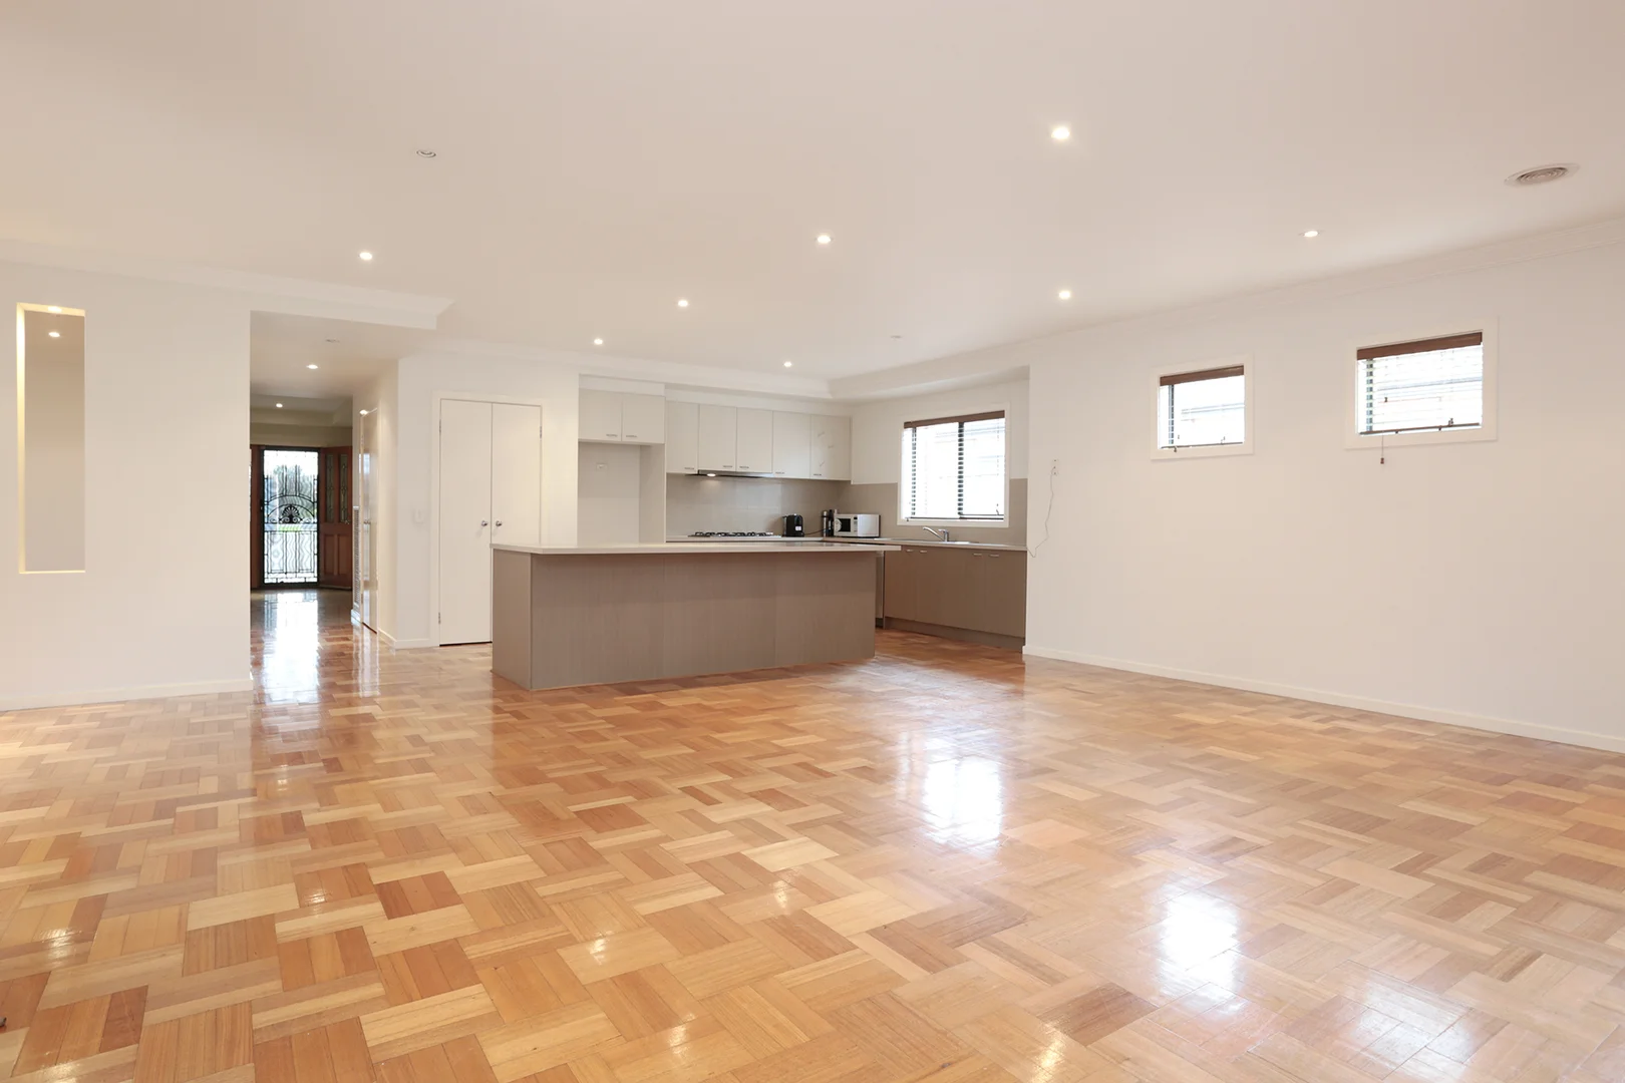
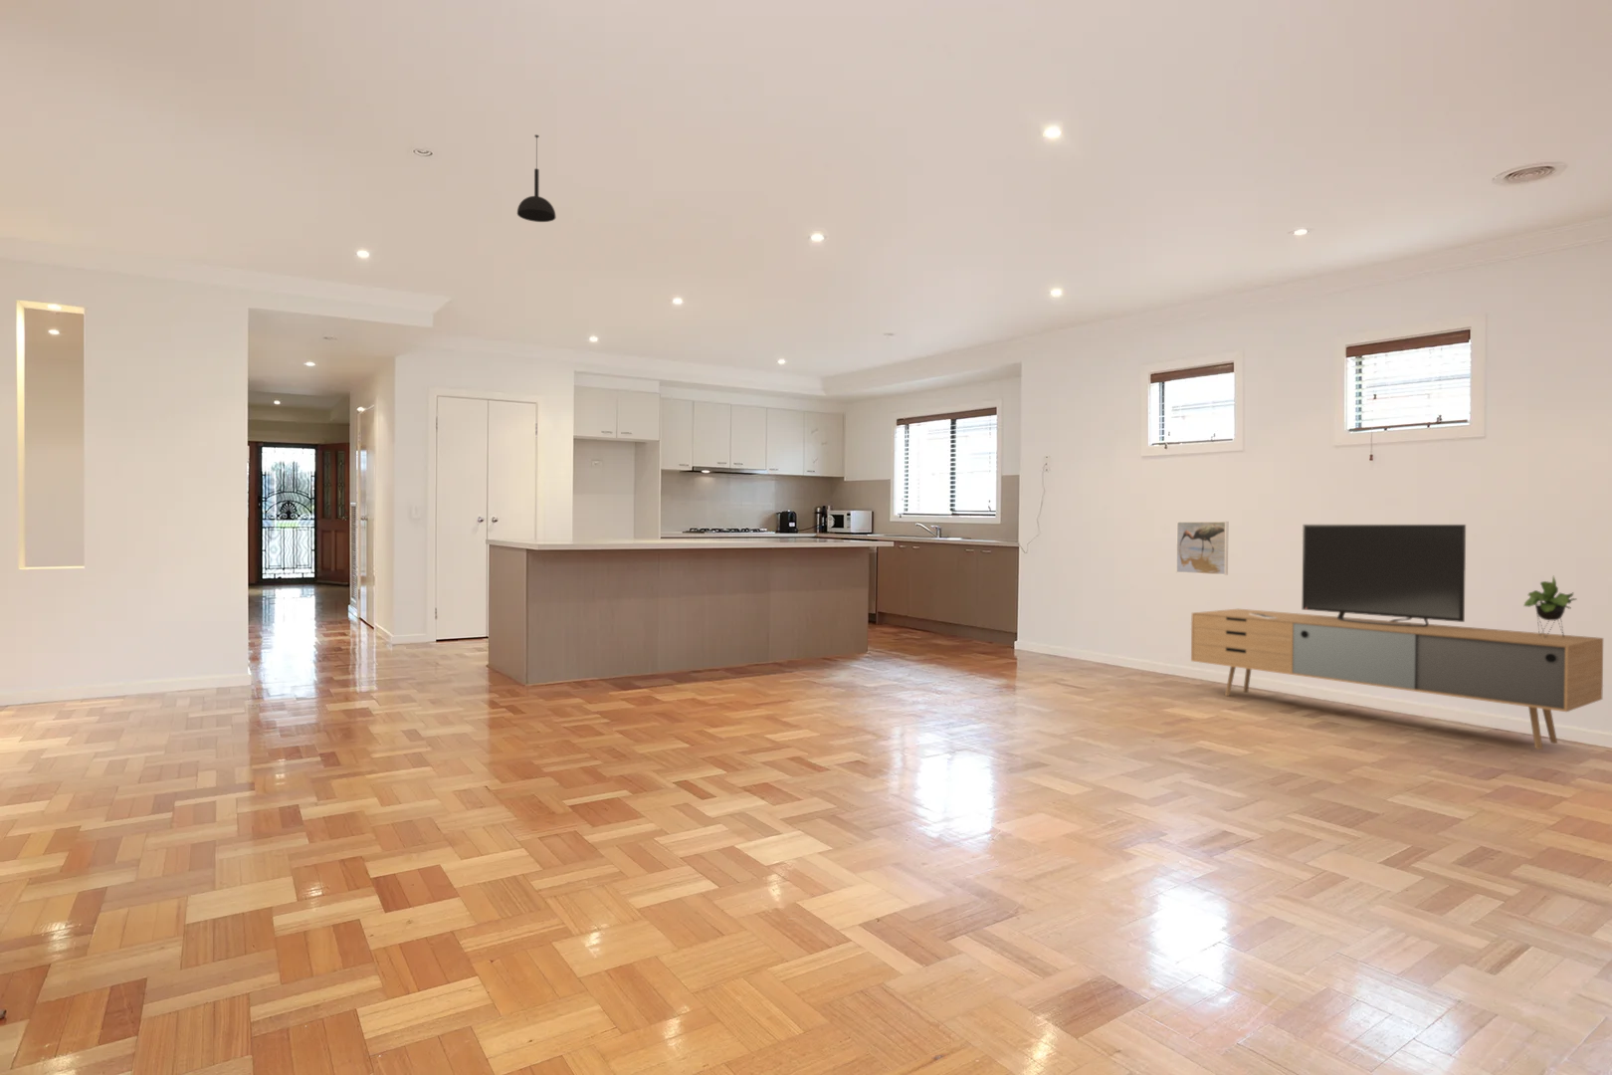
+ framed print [1175,521,1229,576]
+ pendant light [517,134,557,223]
+ media console [1190,523,1604,751]
